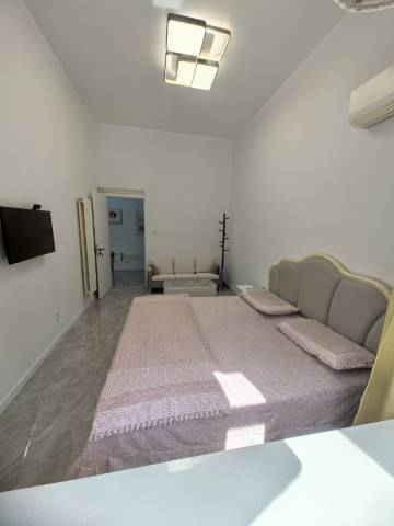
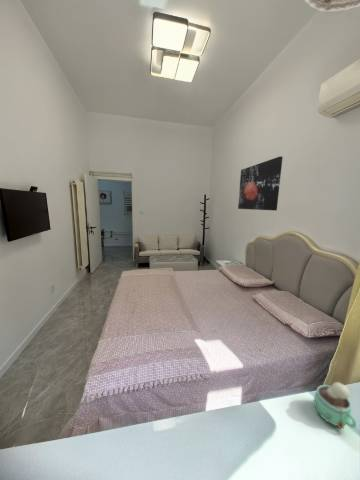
+ chocolate milk [312,381,357,430]
+ wall art [237,155,283,212]
